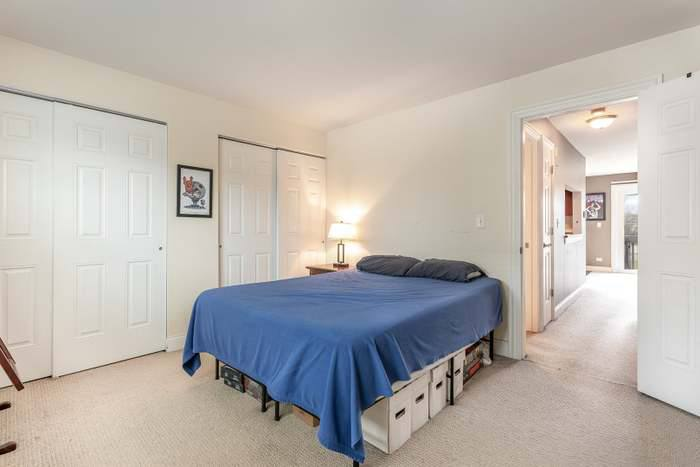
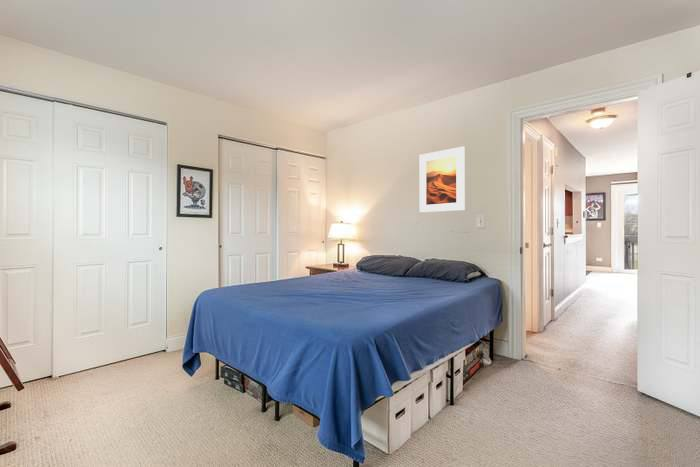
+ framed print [419,145,466,214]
